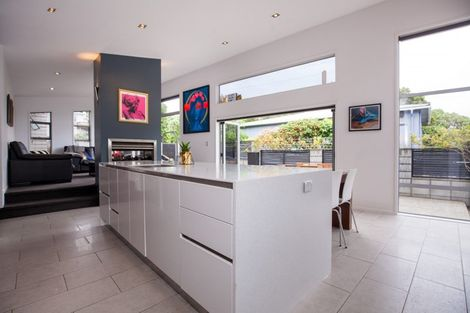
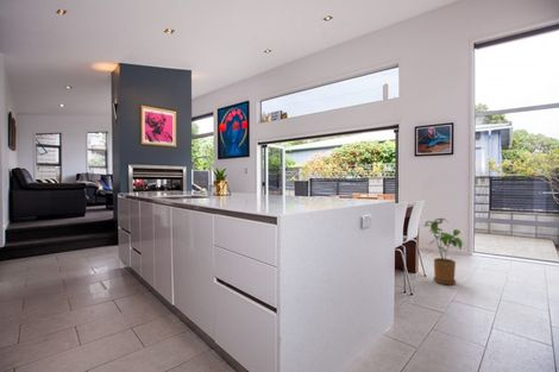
+ house plant [422,217,464,285]
